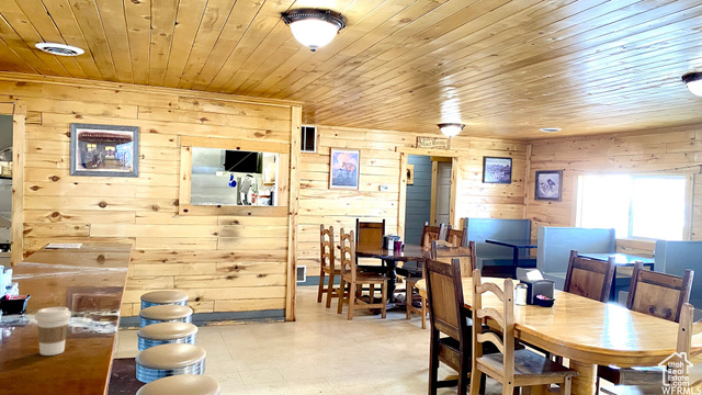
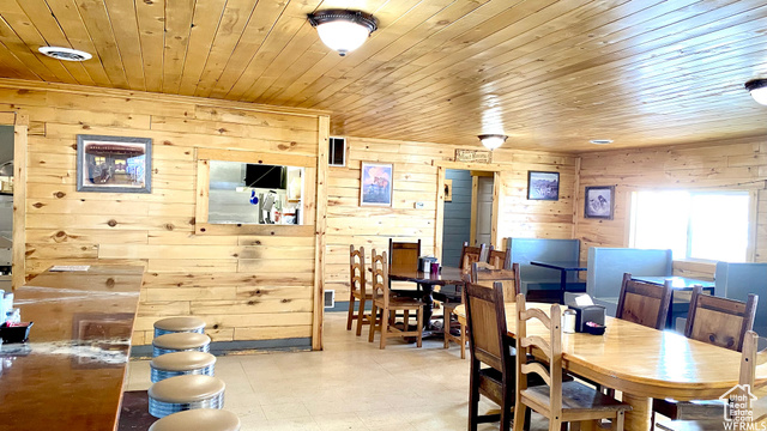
- coffee cup [34,306,72,357]
